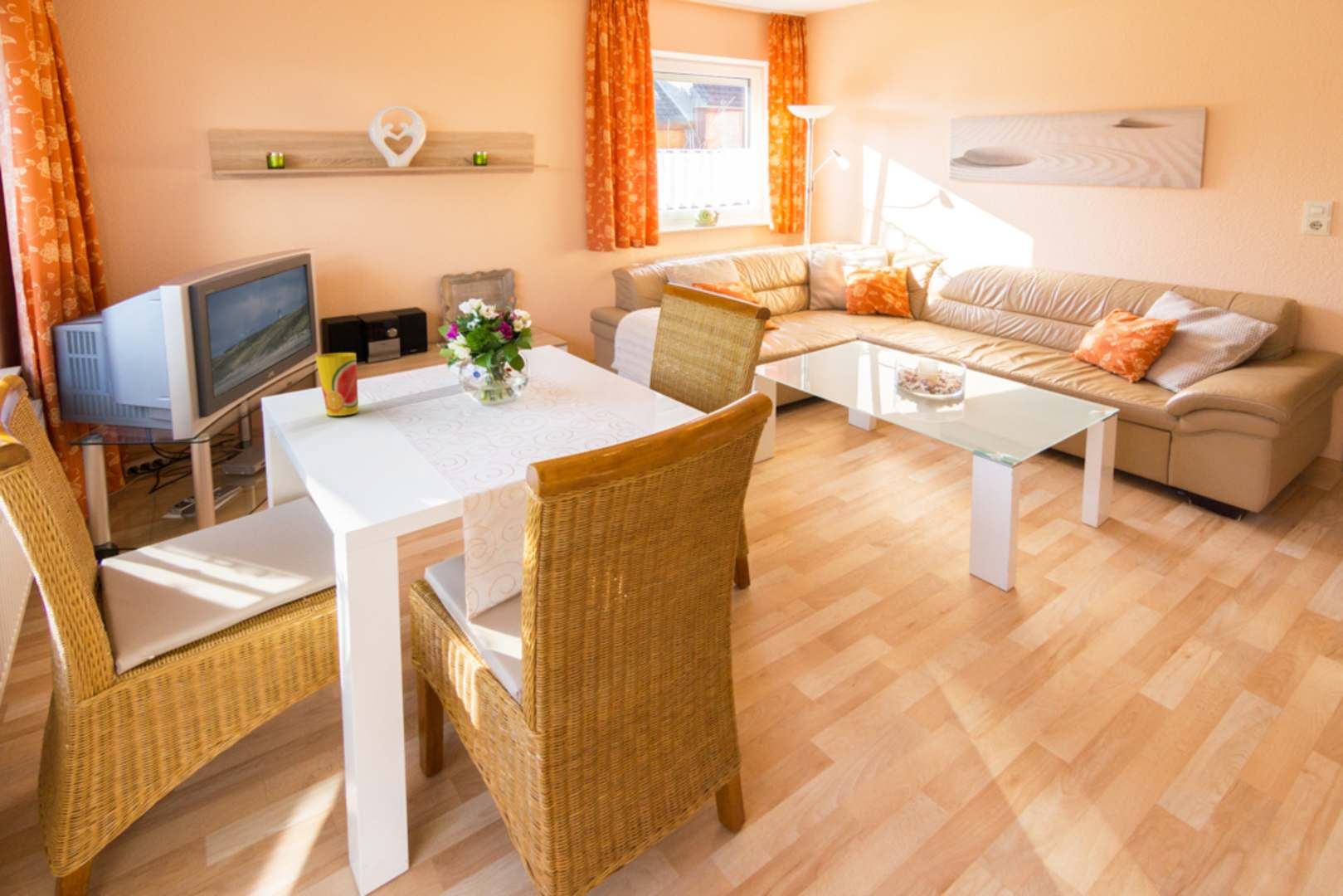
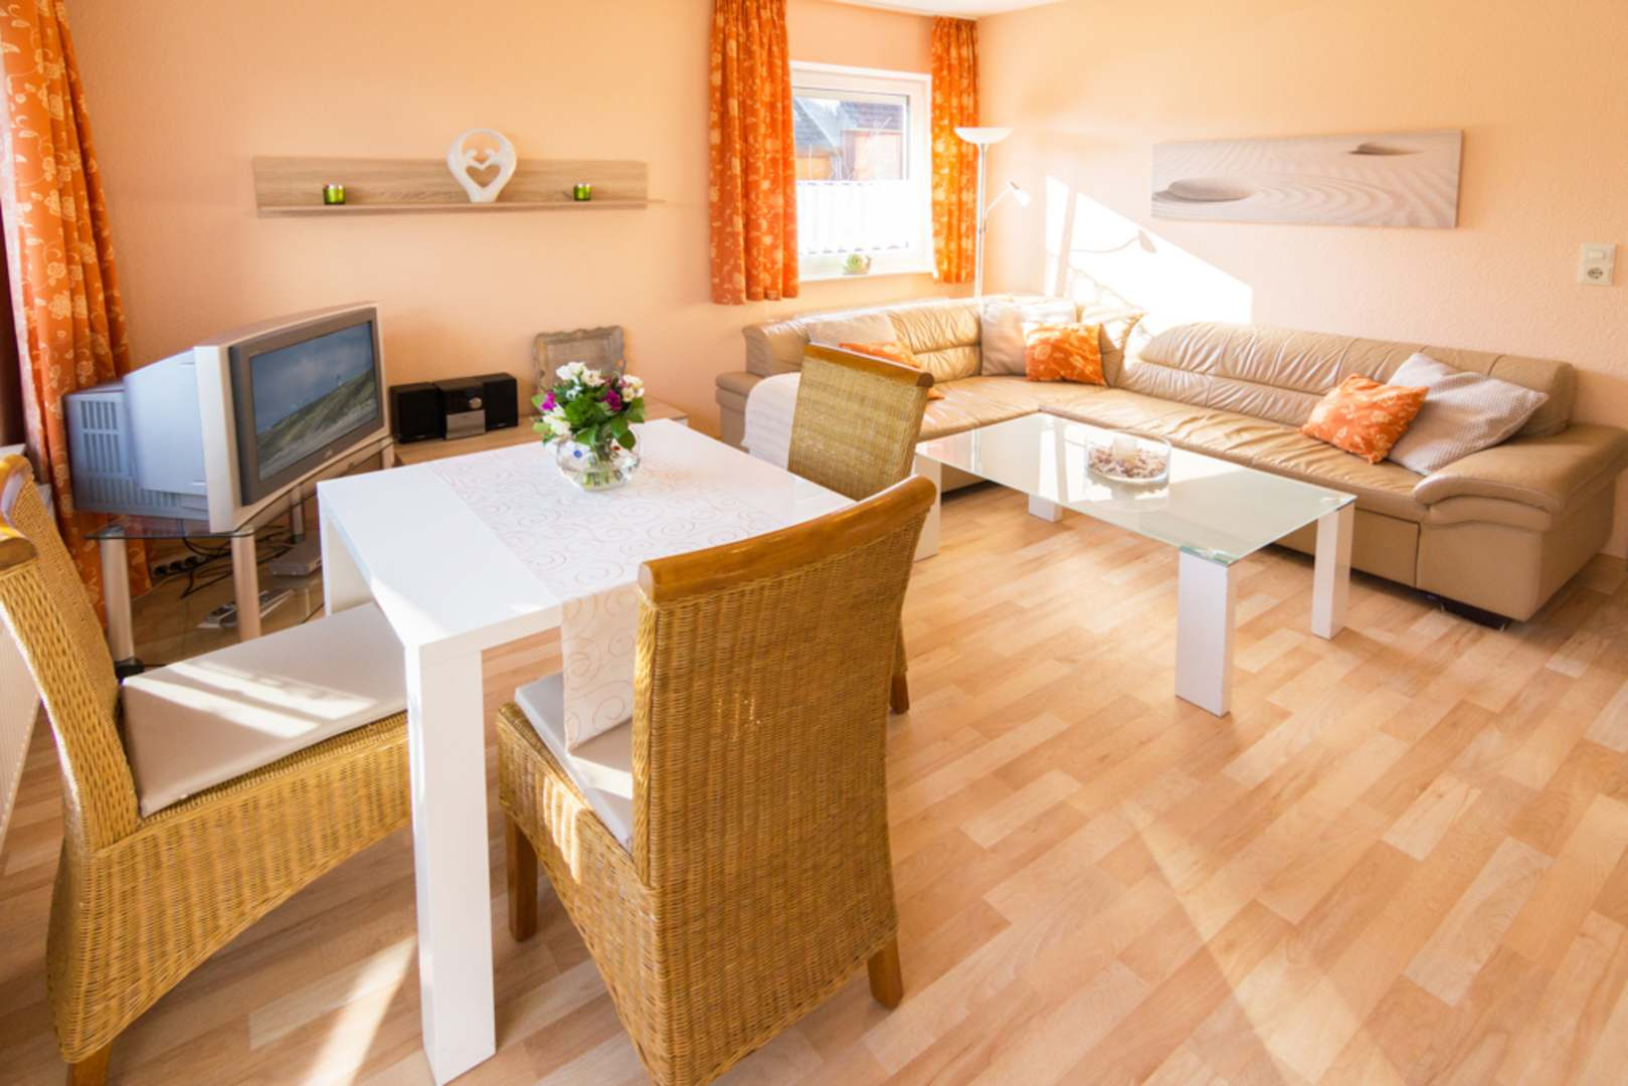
- cup [314,352,359,416]
